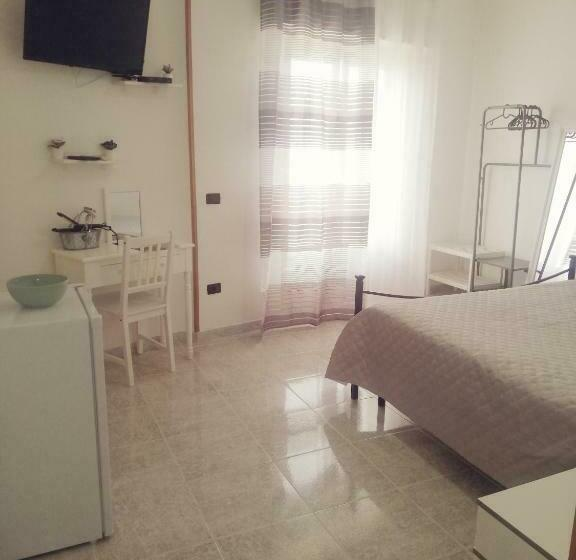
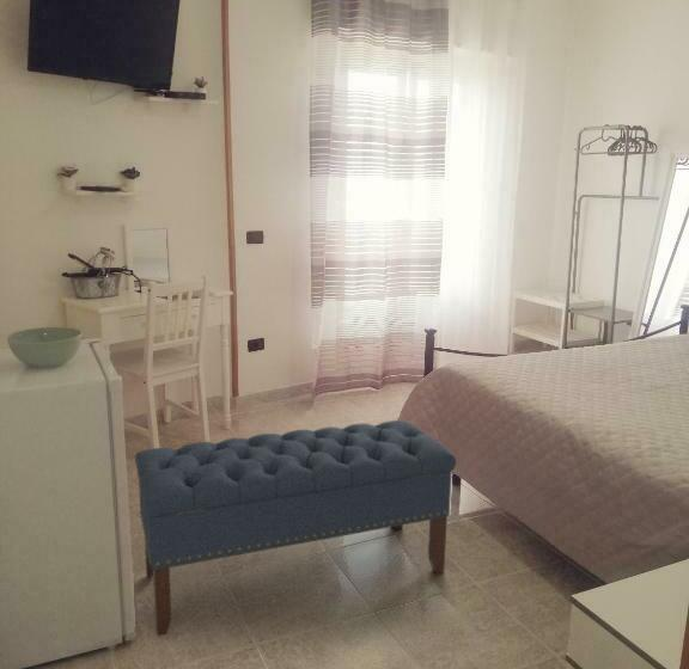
+ bench [134,419,457,637]
